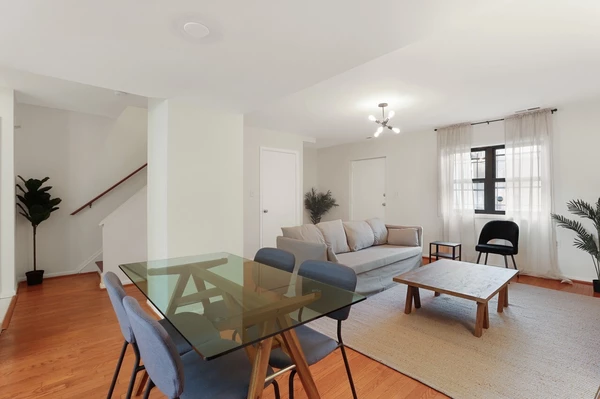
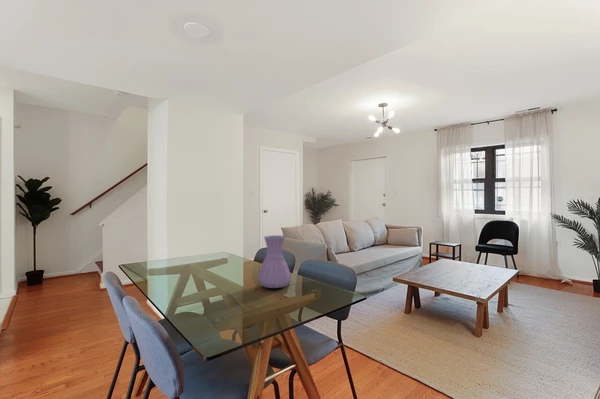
+ vase [257,234,292,289]
